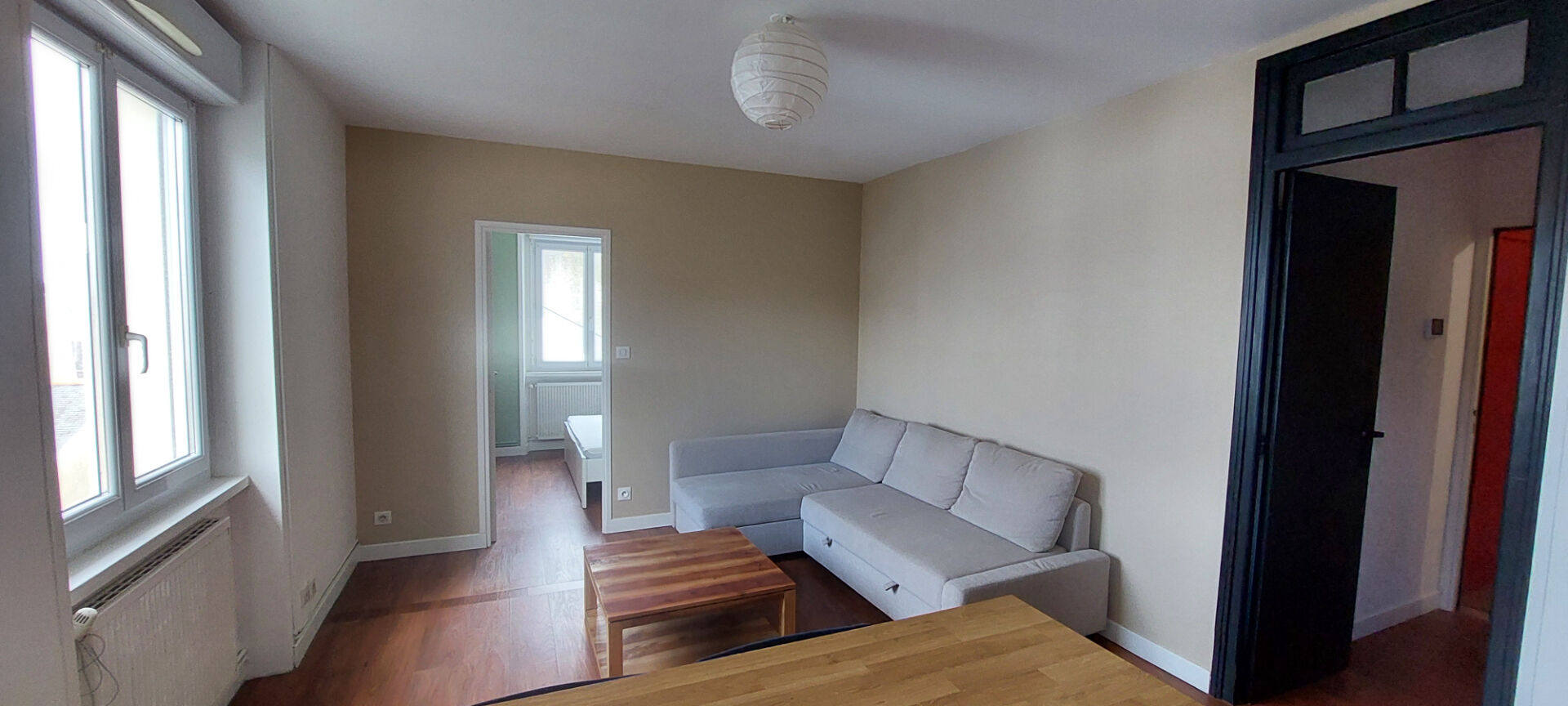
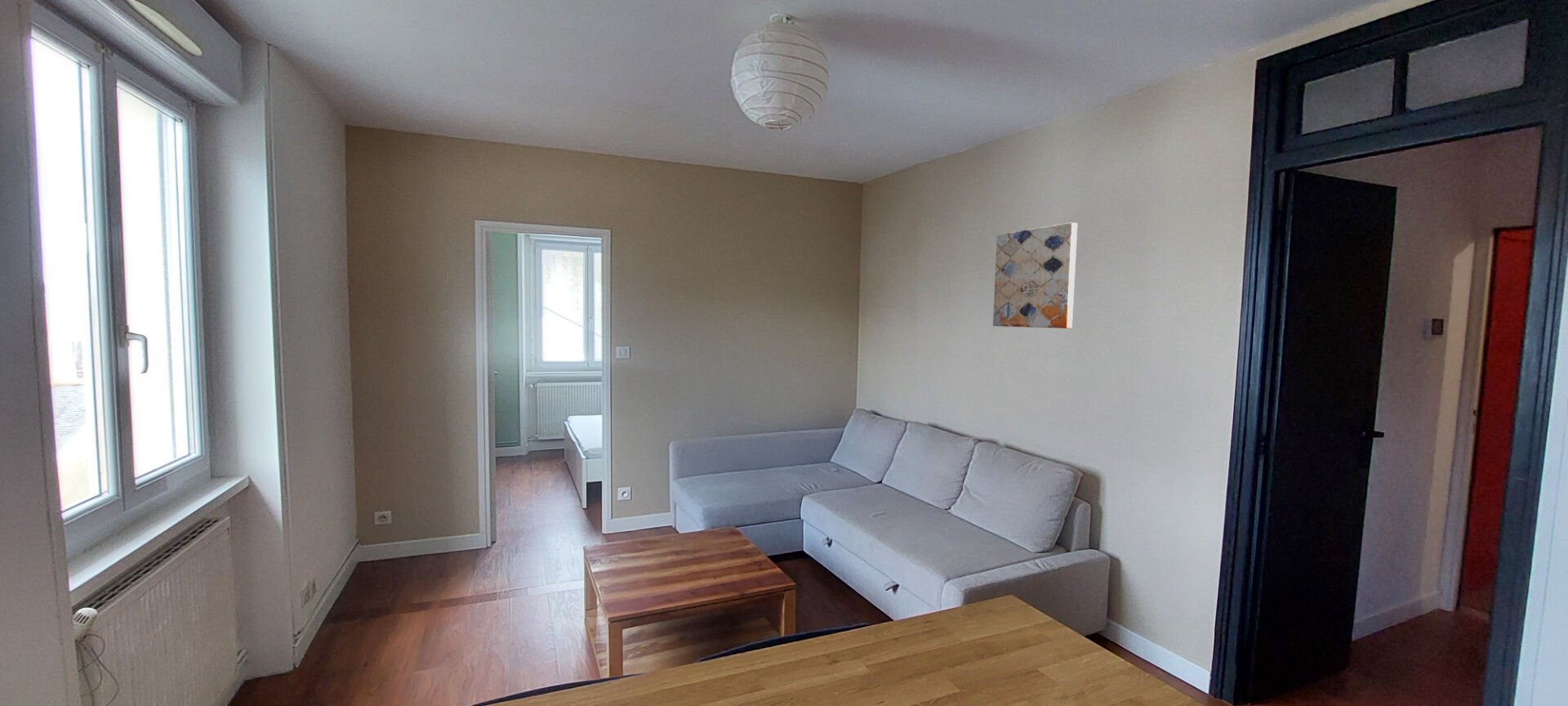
+ wall art [992,221,1078,329]
